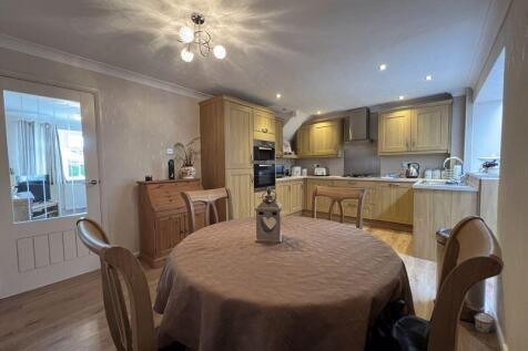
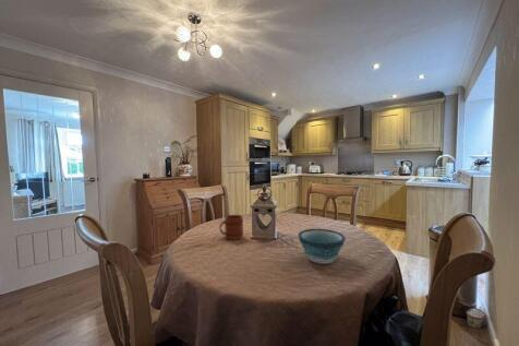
+ mug [218,214,244,241]
+ bowl [297,228,347,265]
